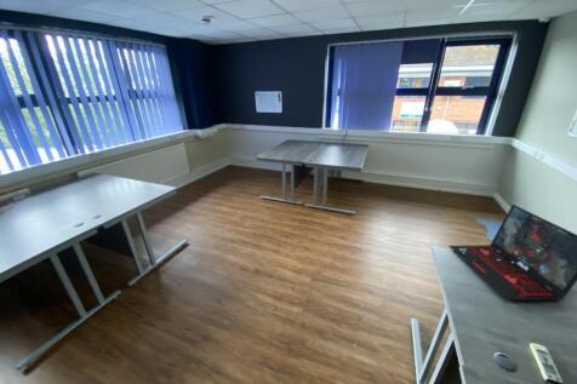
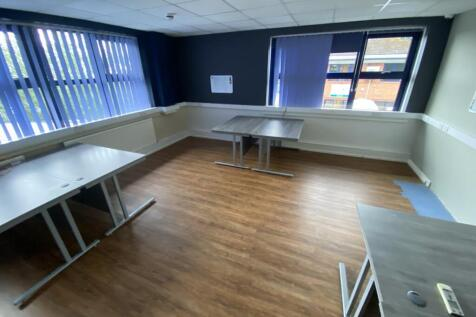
- laptop [447,204,577,302]
